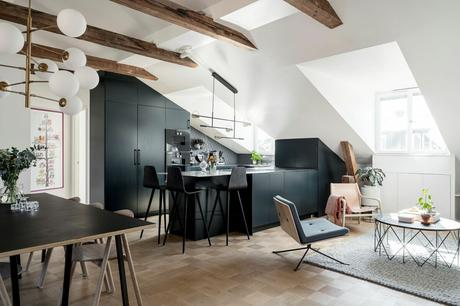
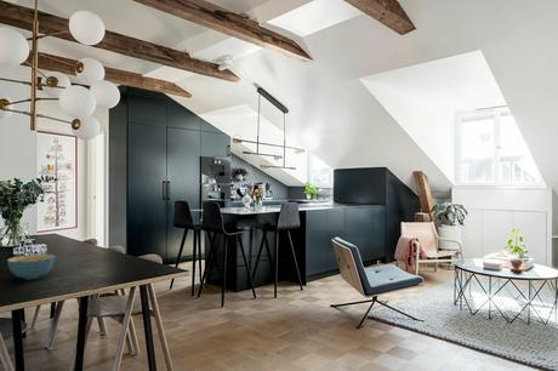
+ cereal bowl [6,253,57,281]
